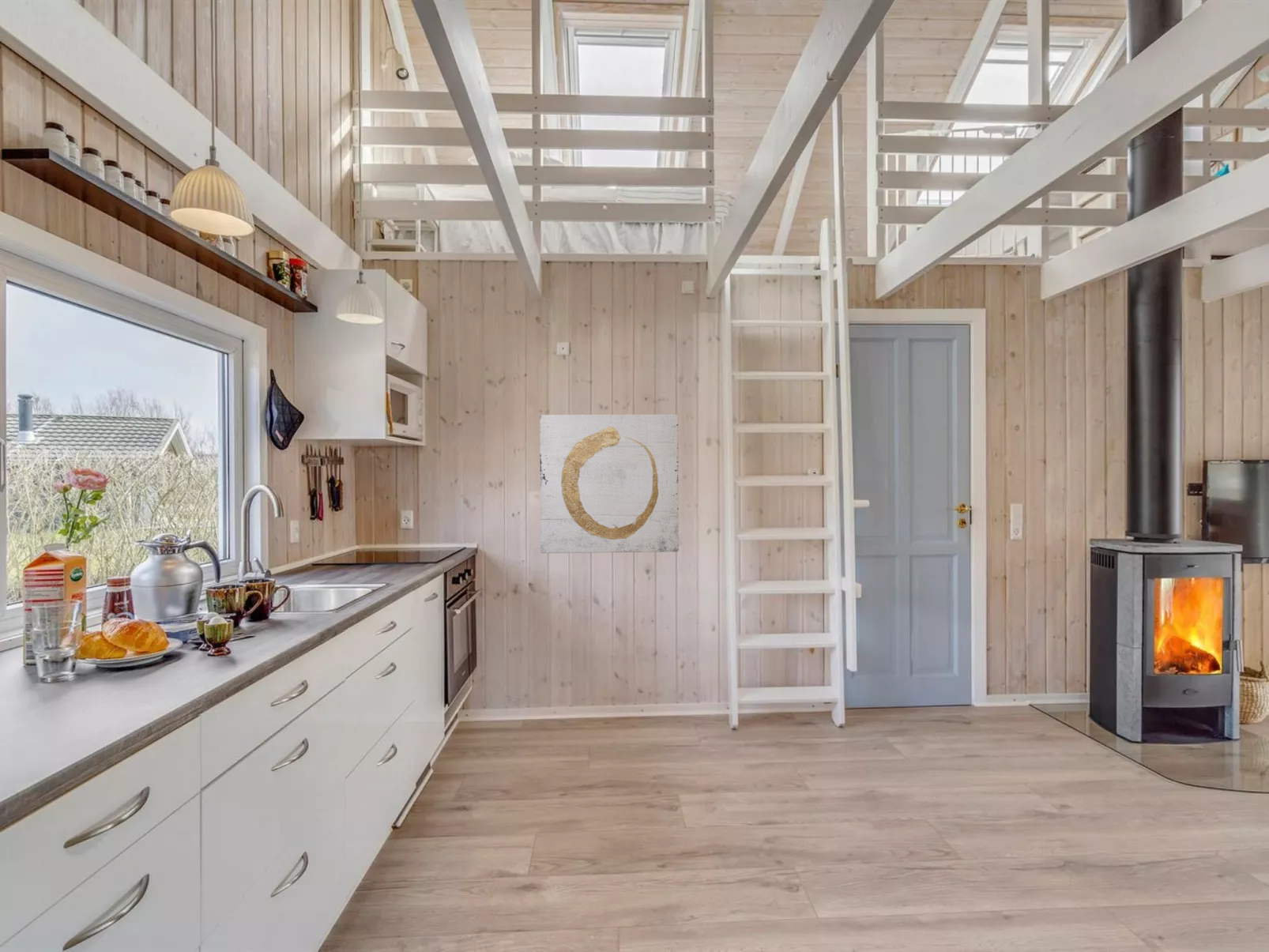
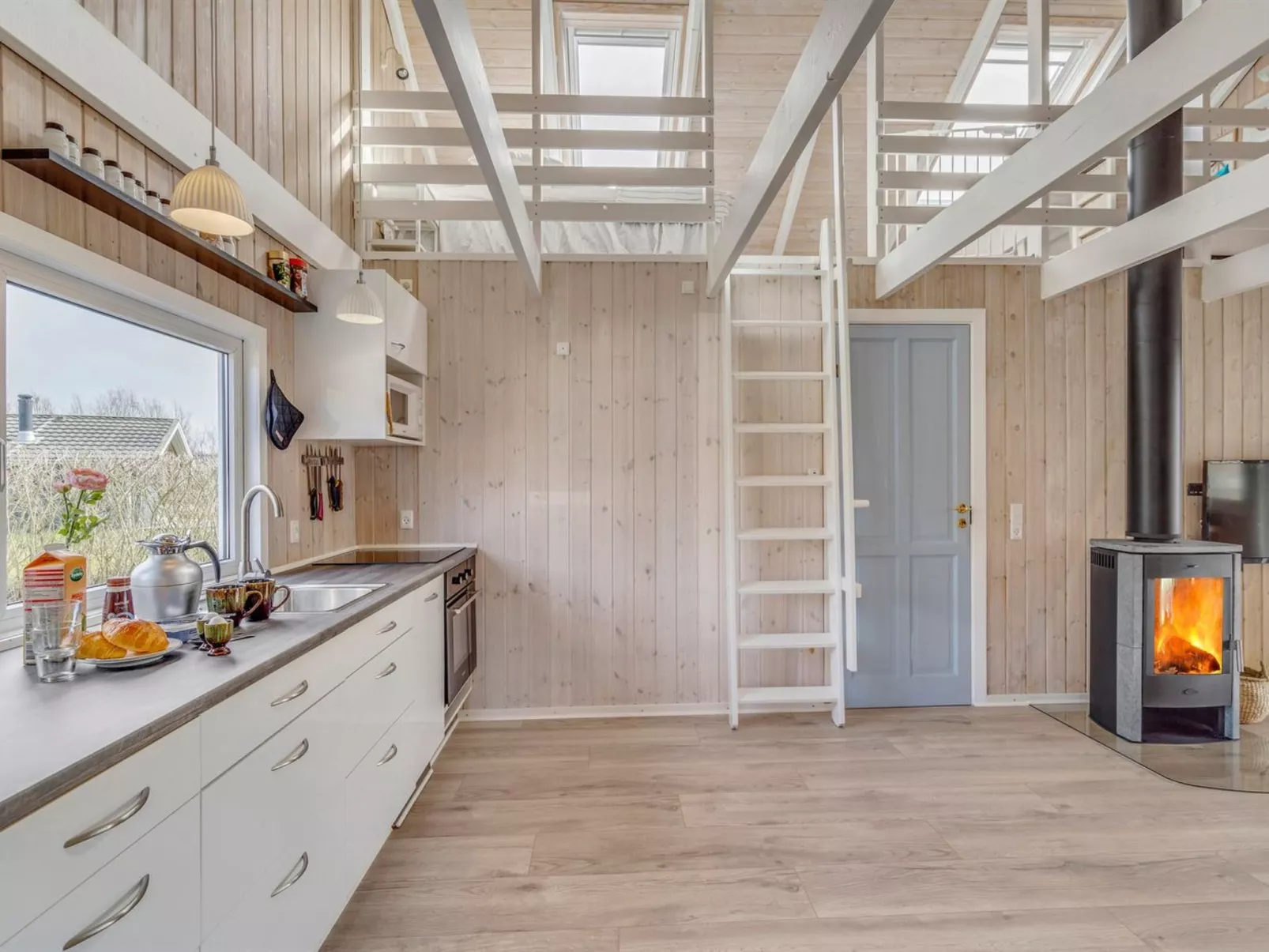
- wall art [539,414,680,554]
